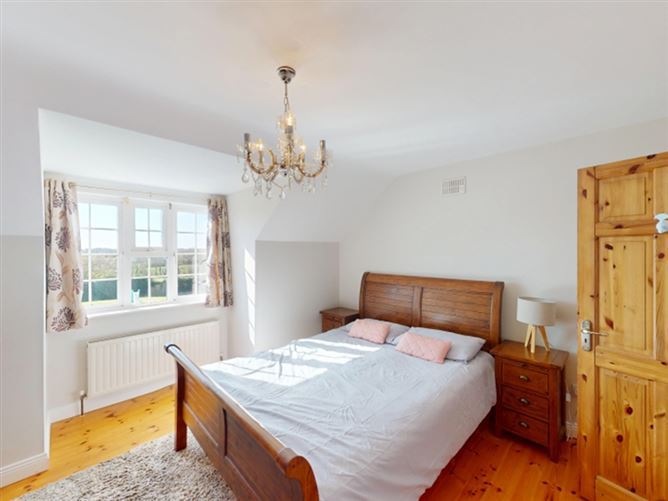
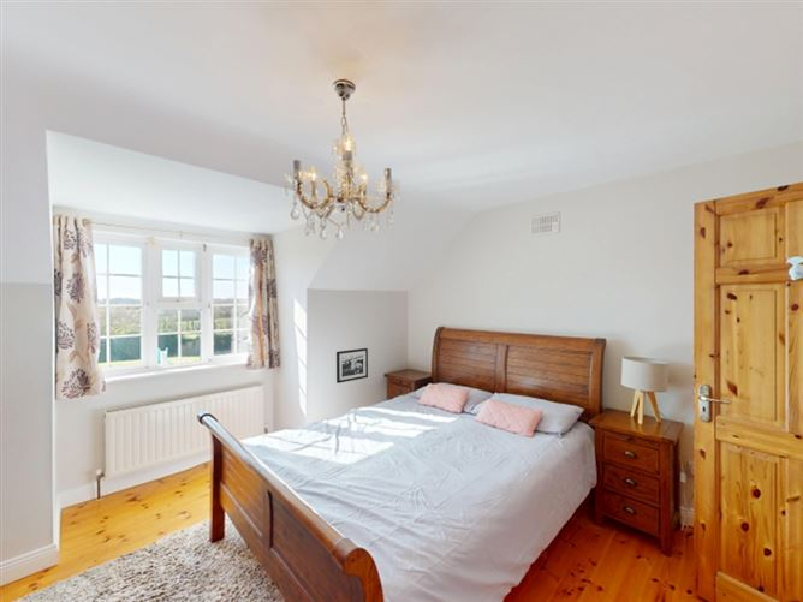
+ picture frame [335,347,369,385]
